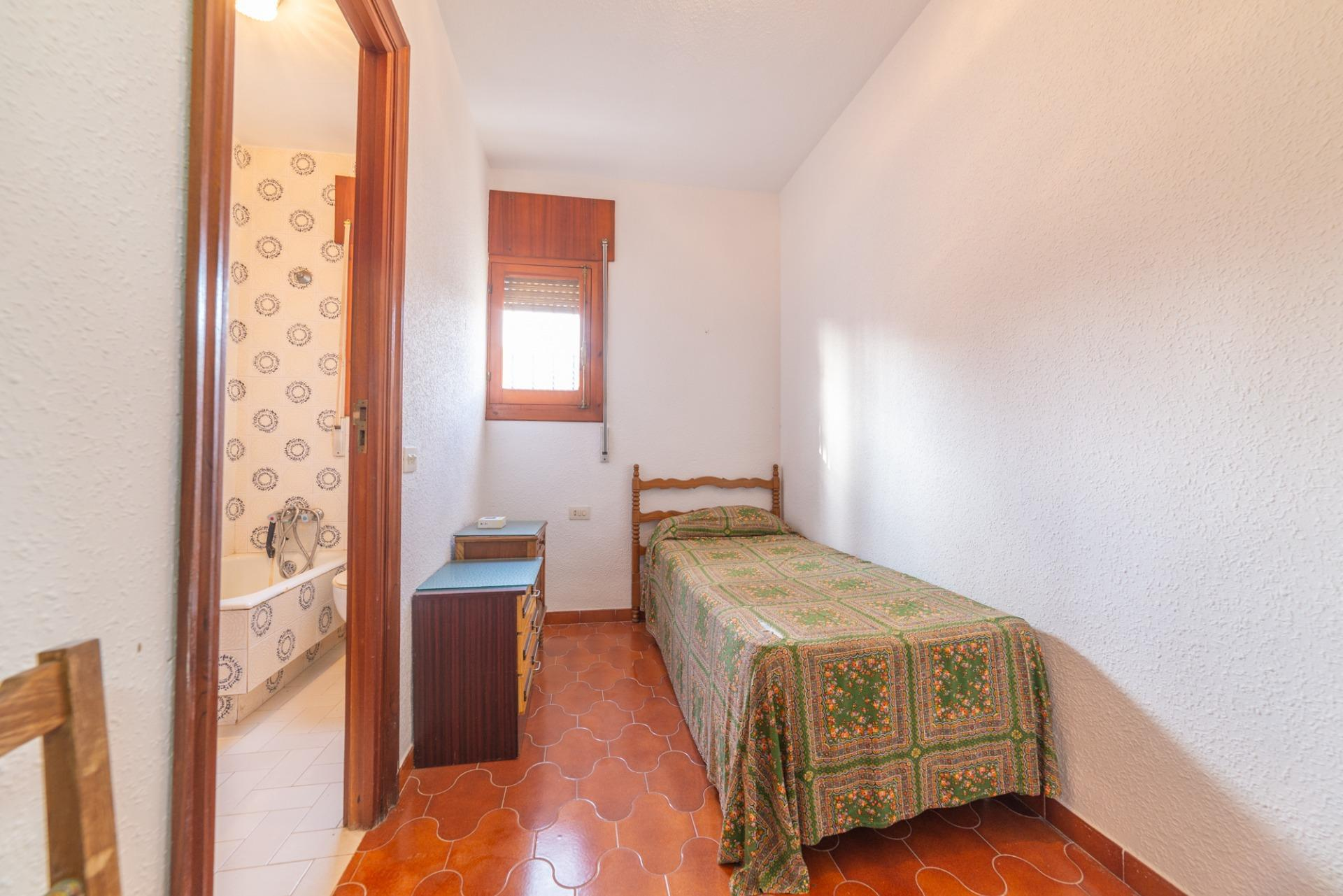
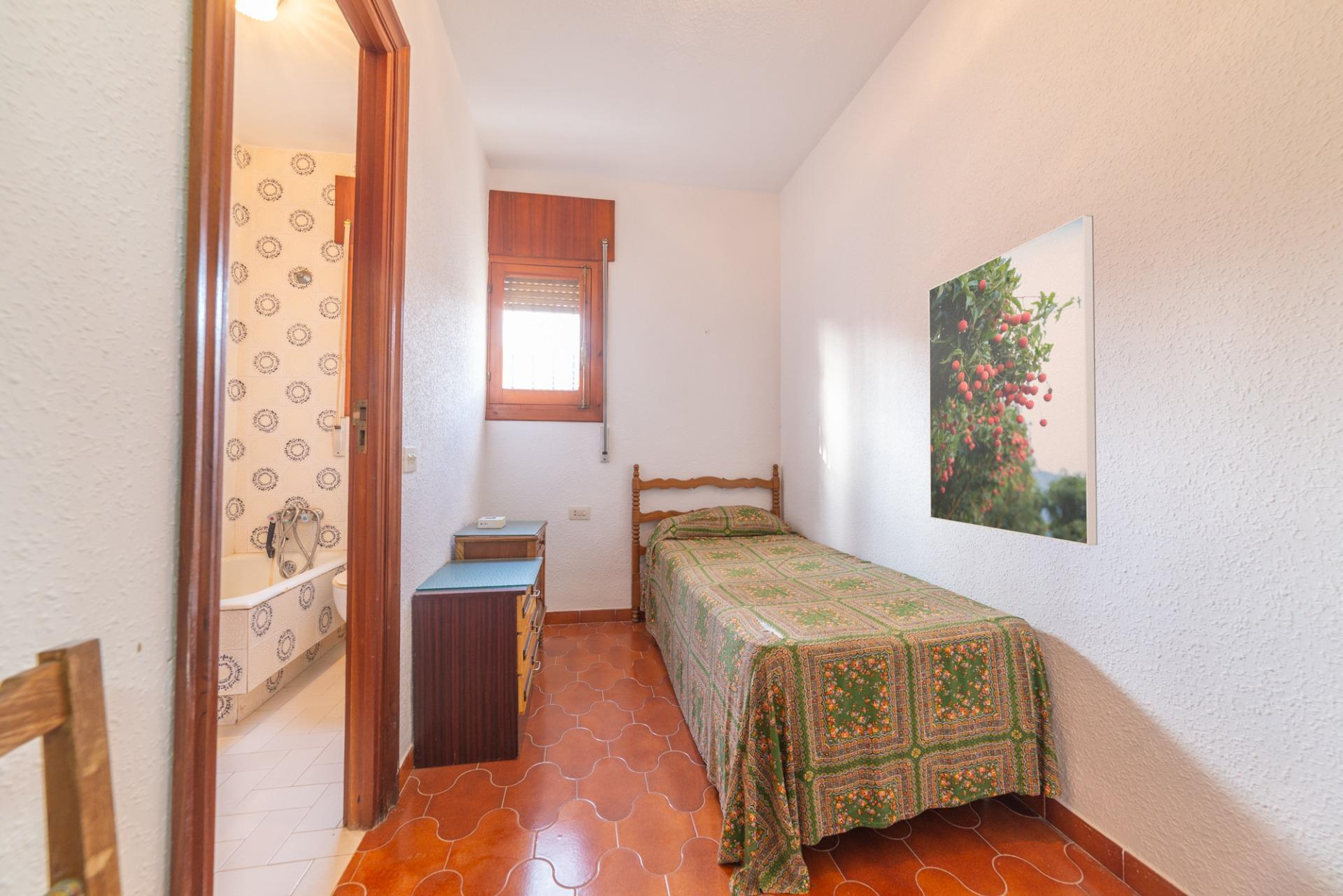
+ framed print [928,214,1098,546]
